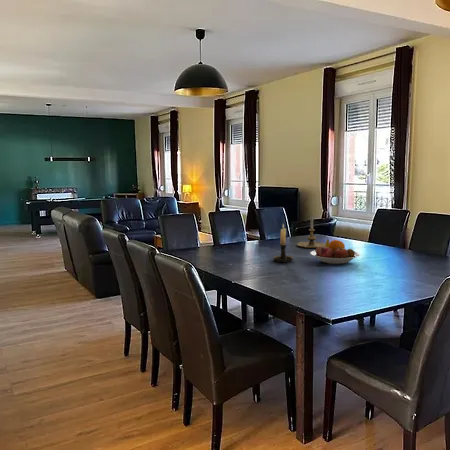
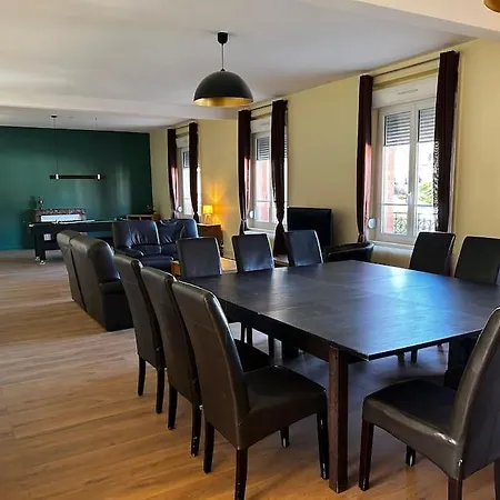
- candle holder [297,214,326,249]
- fruit bowl [309,238,361,265]
- candle holder [272,223,294,264]
